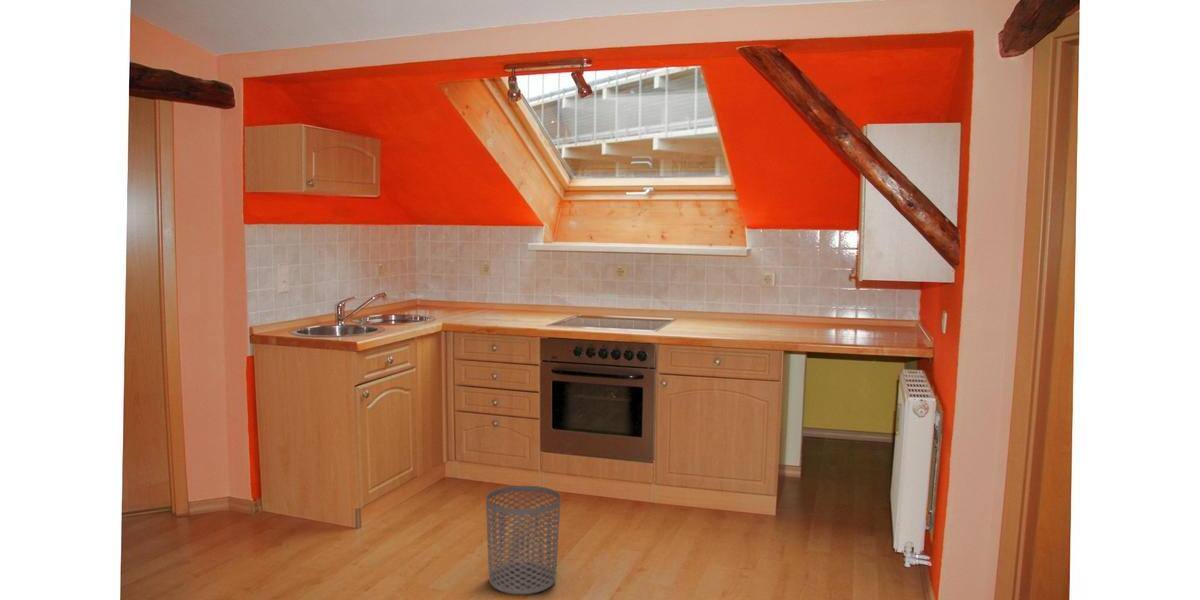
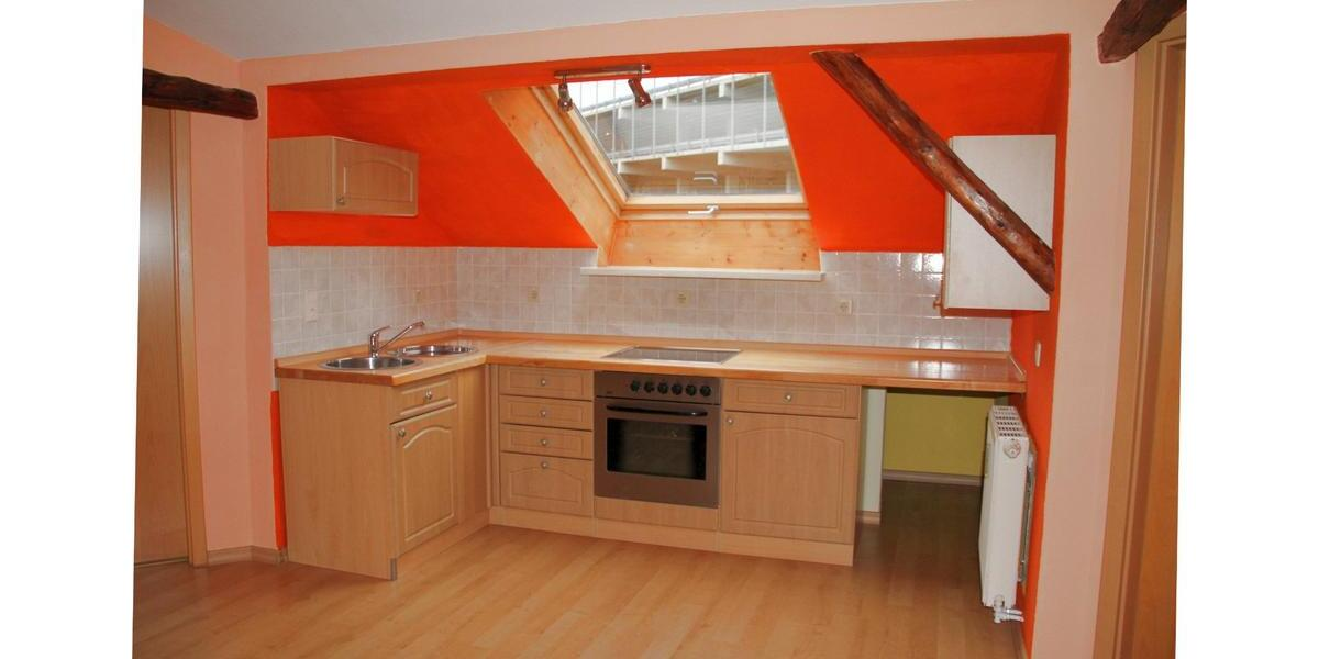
- waste bin [485,485,562,595]
